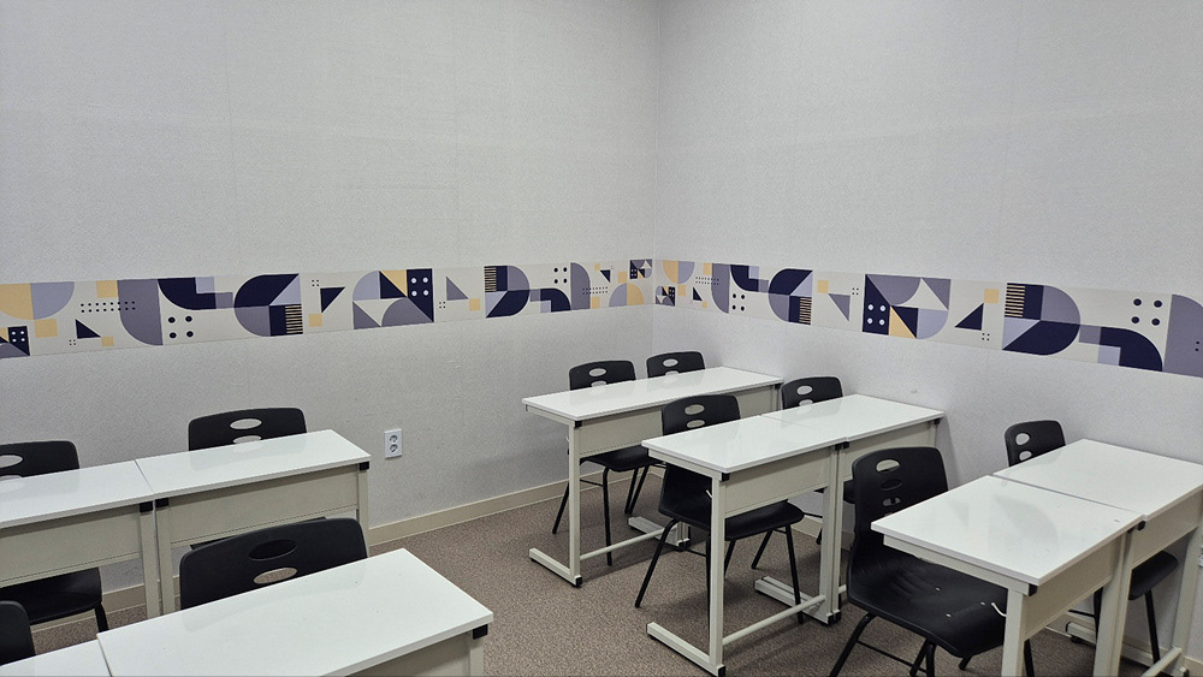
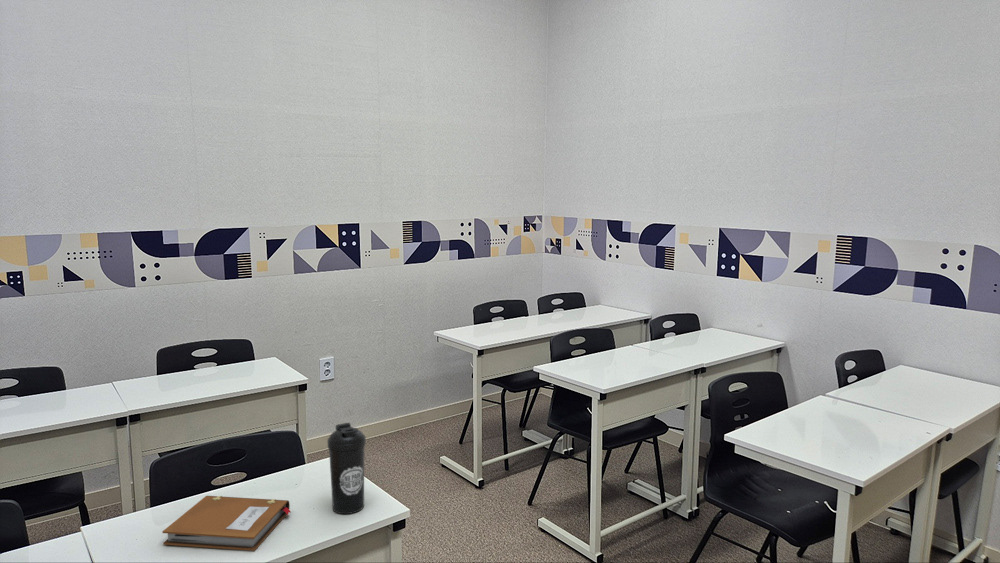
+ water bottle [326,422,367,515]
+ notebook [161,495,292,552]
